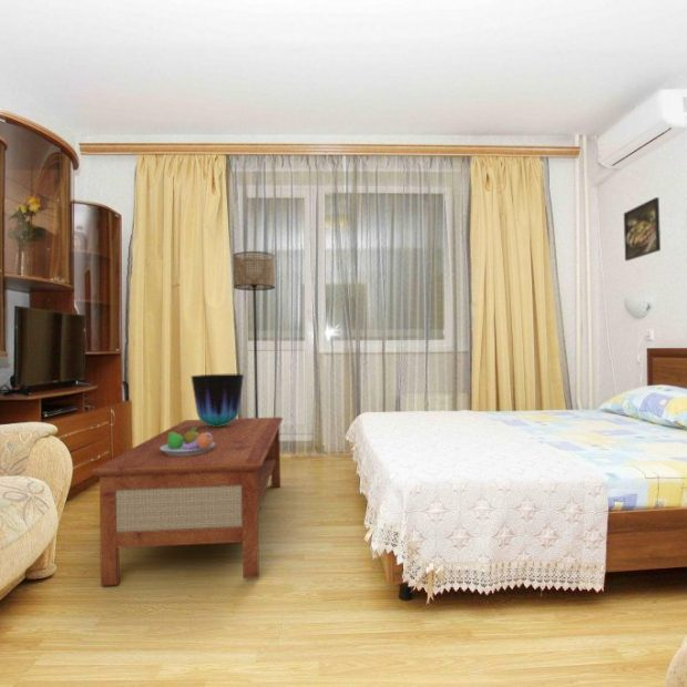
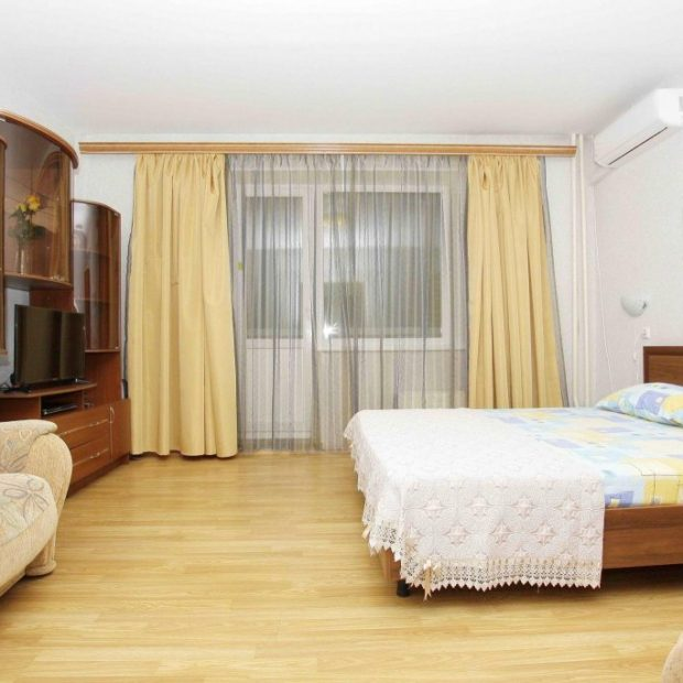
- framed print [623,196,662,262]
- floor lamp [232,250,276,418]
- coffee table [89,417,285,587]
- vase [189,373,245,427]
- fruit bowl [160,428,215,455]
